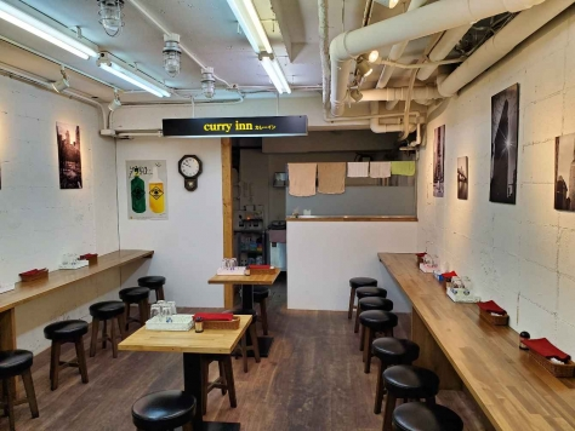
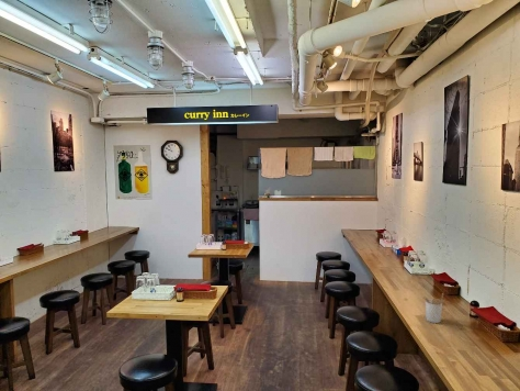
+ utensil holder [422,292,446,324]
